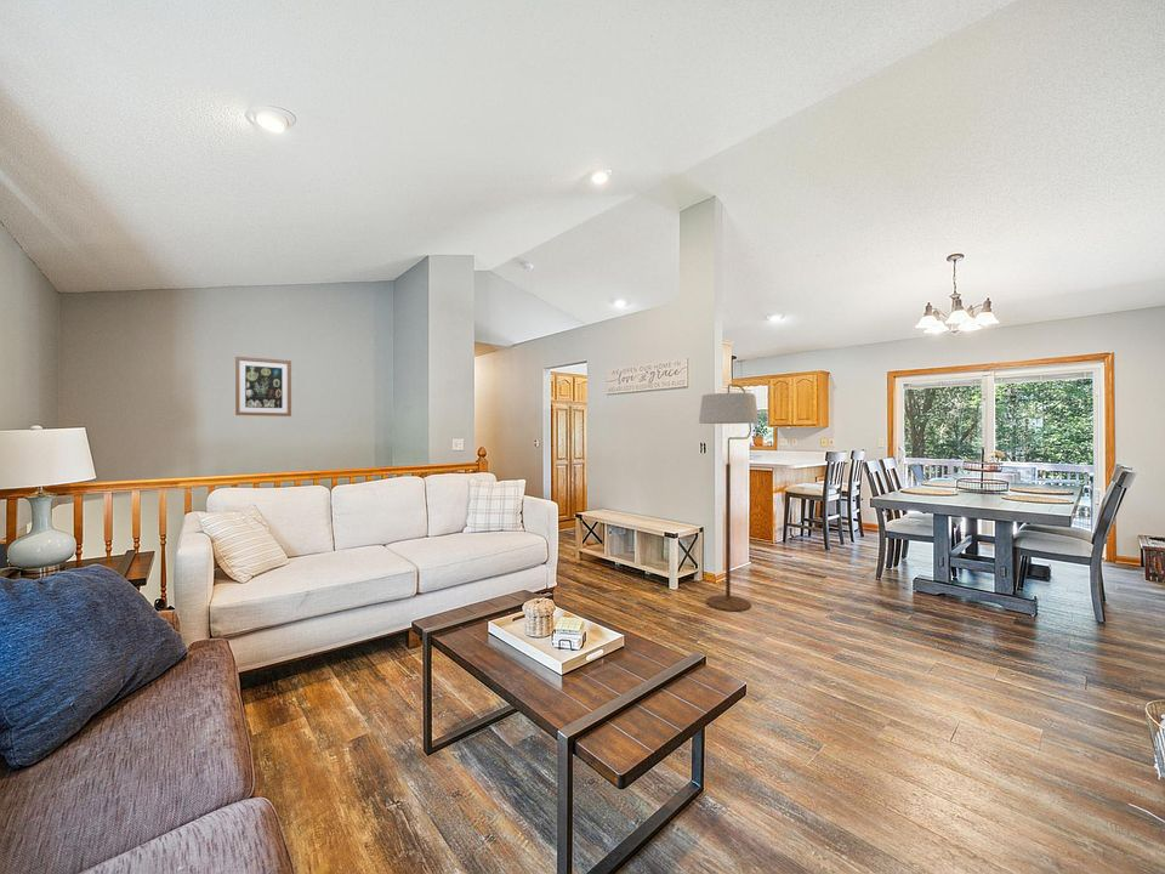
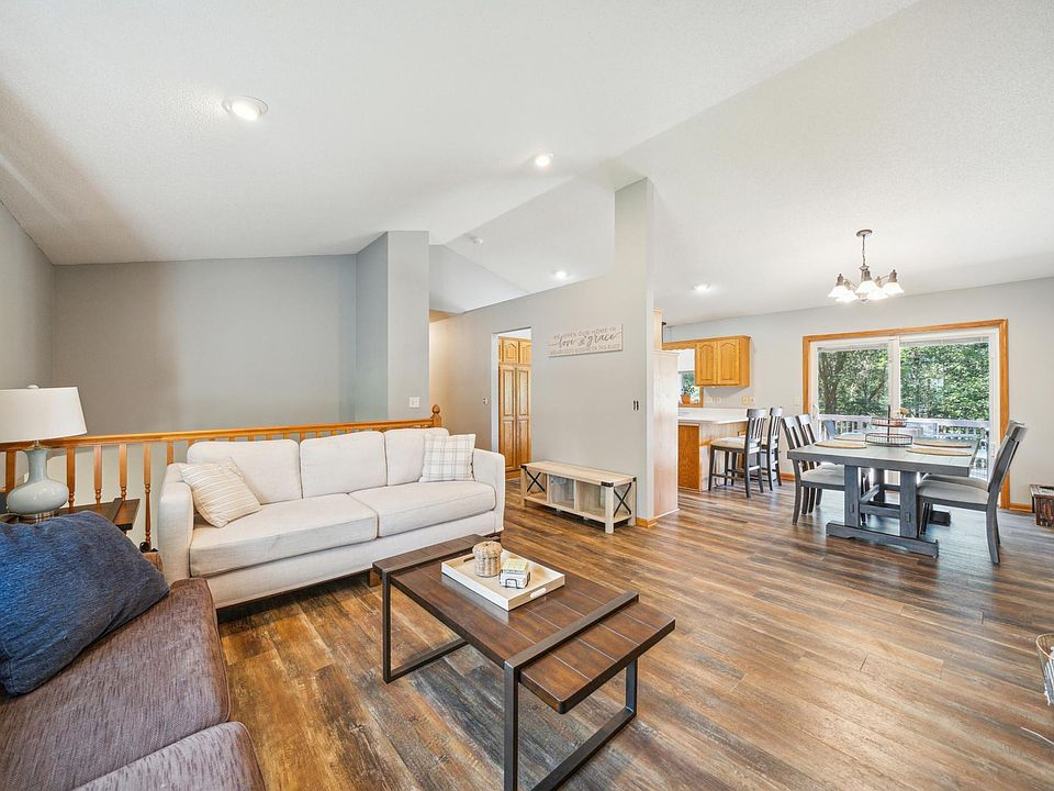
- floor lamp [698,382,760,612]
- wall art [234,356,292,418]
